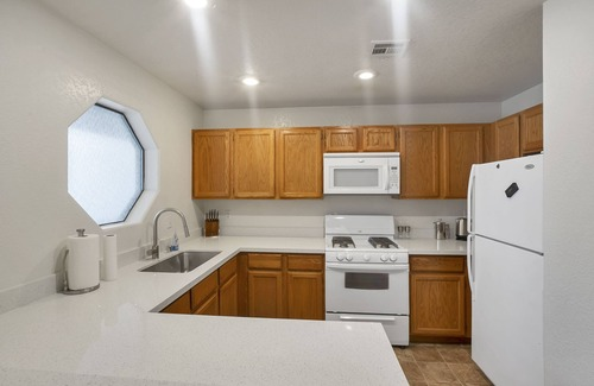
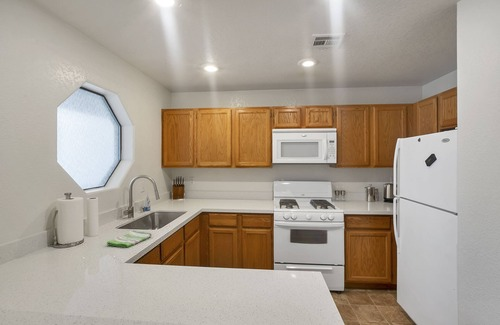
+ dish towel [106,230,153,248]
